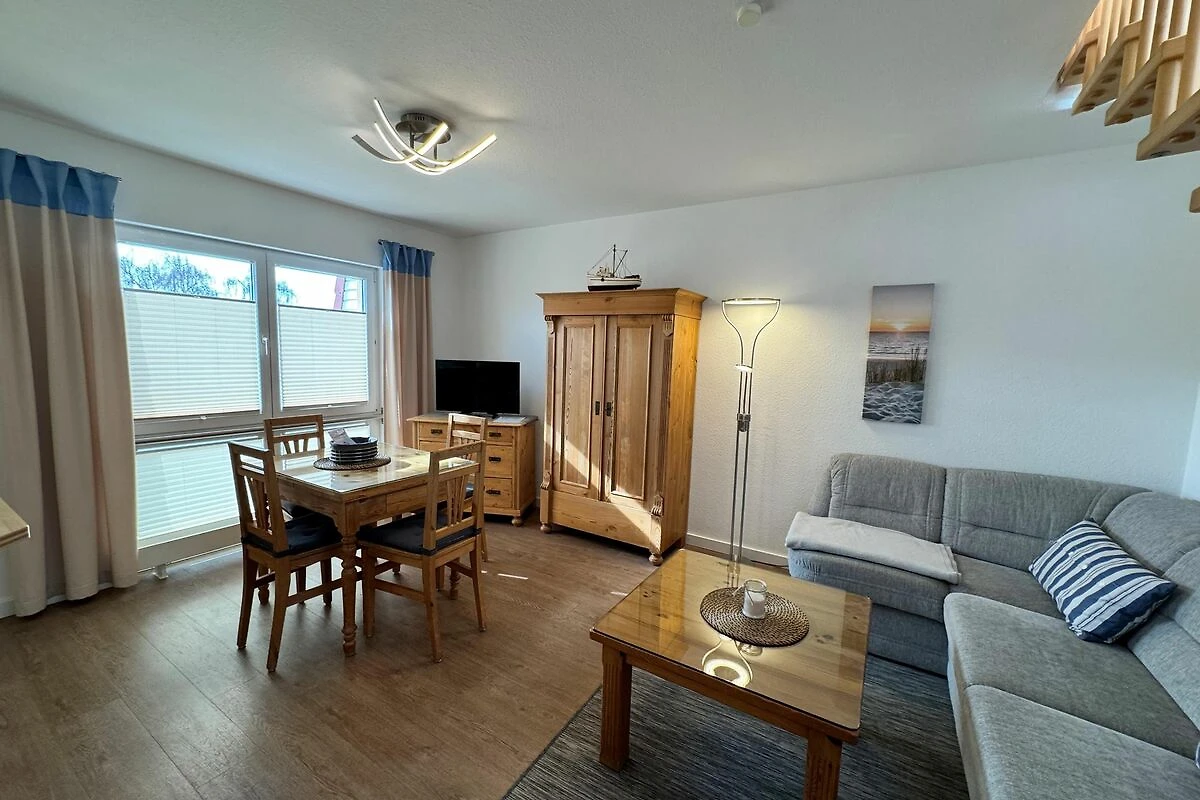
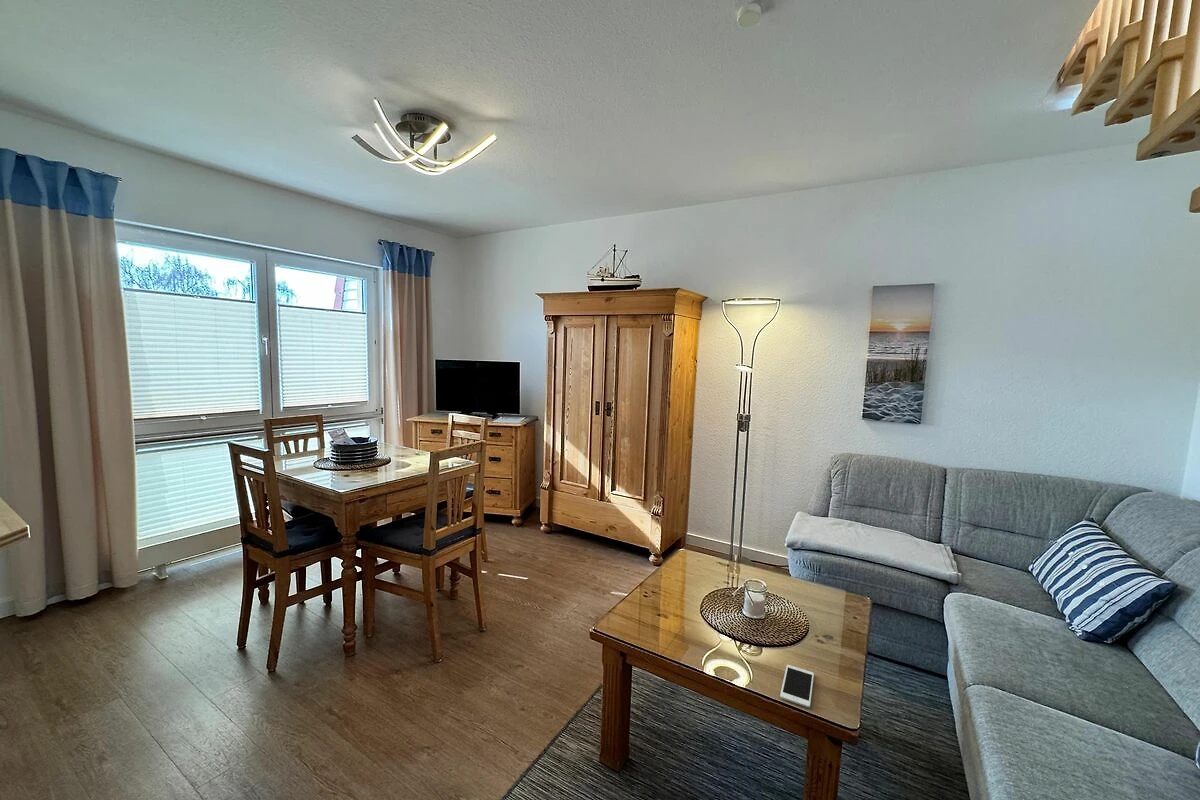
+ cell phone [779,664,815,709]
